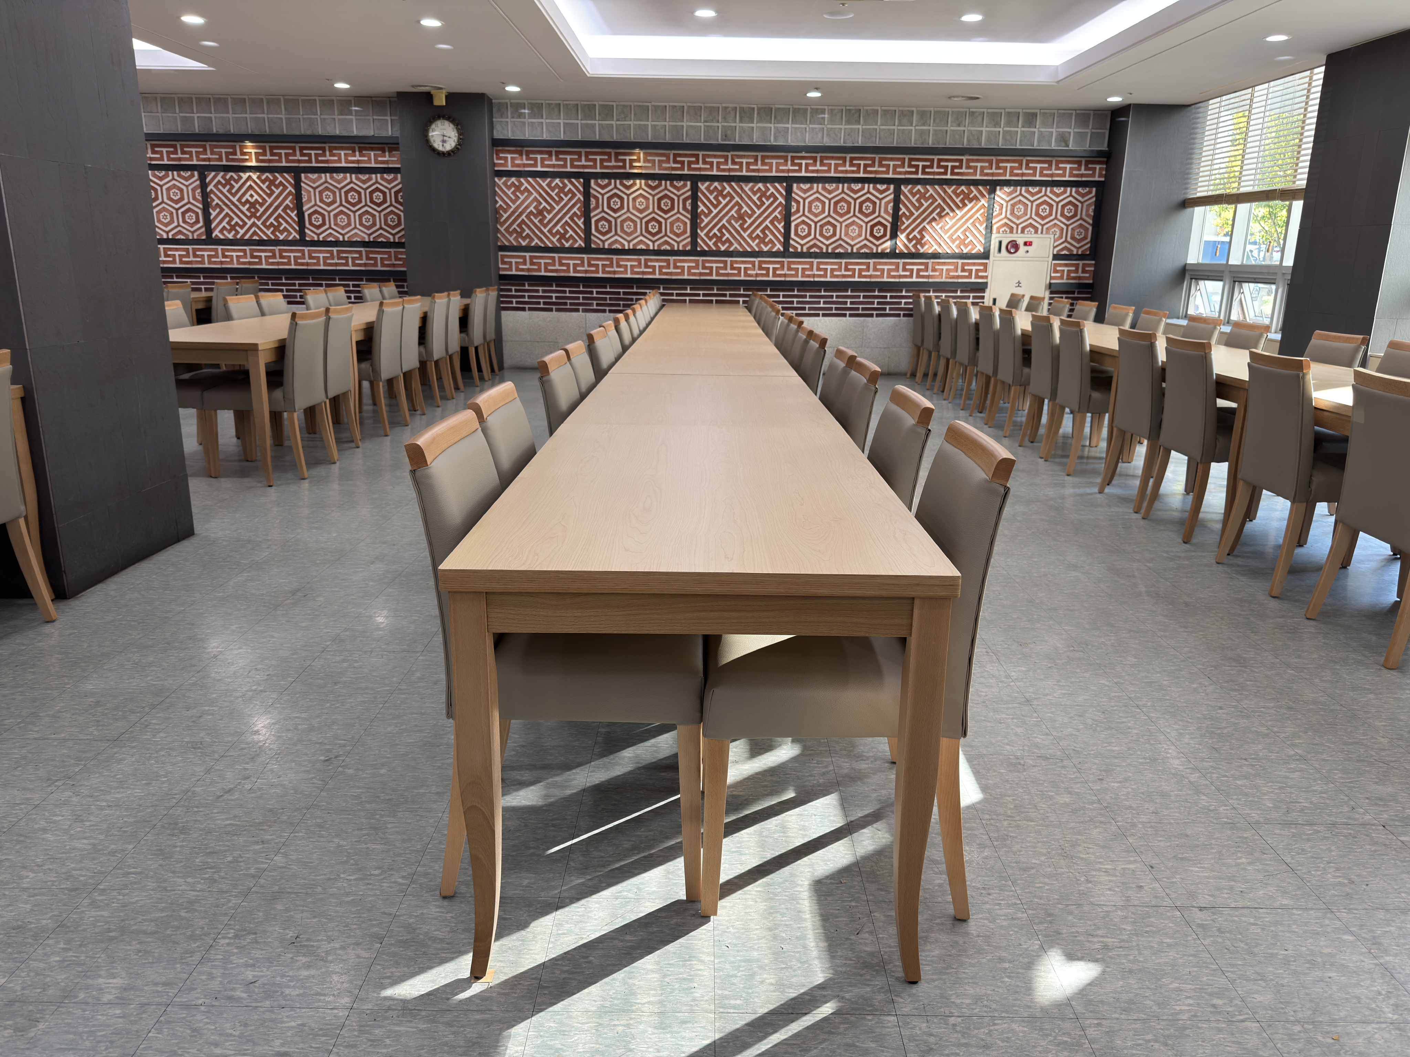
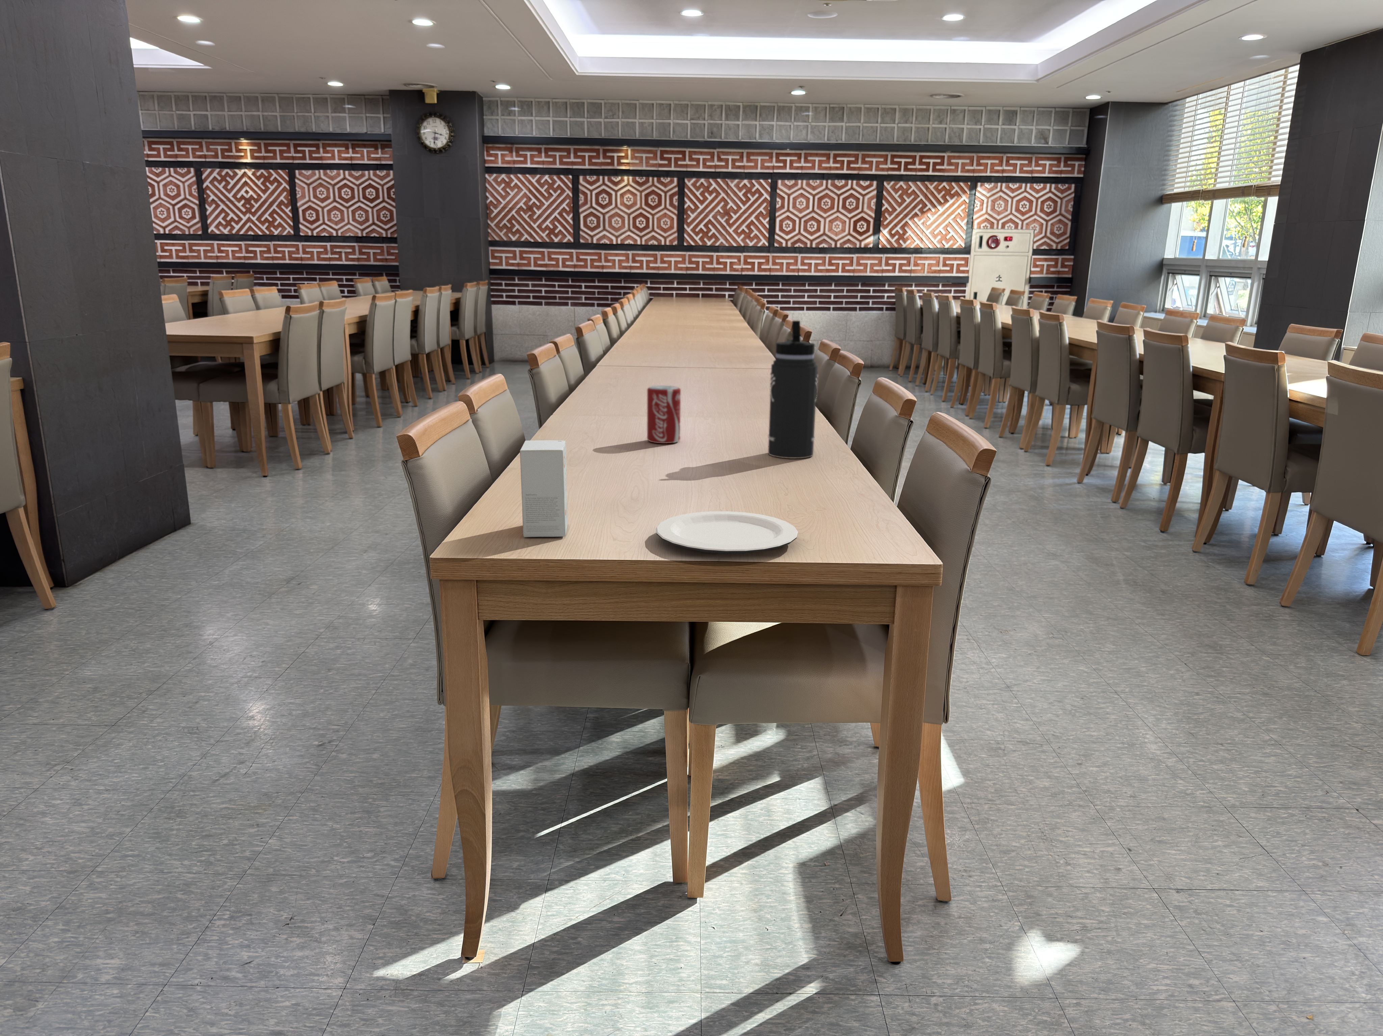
+ beverage can [647,385,681,444]
+ plate [656,510,798,554]
+ small box [519,440,568,538]
+ thermos bottle [768,320,818,458]
